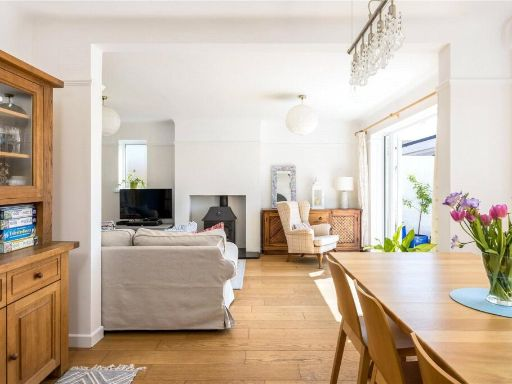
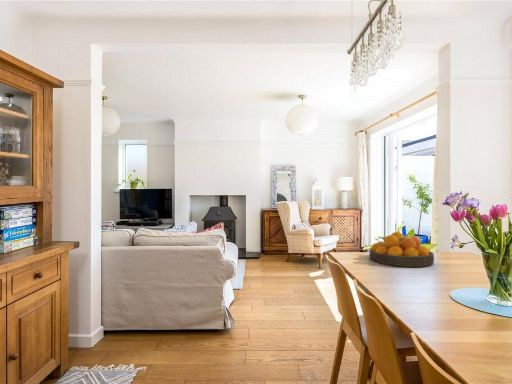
+ fruit bowl [368,231,435,268]
